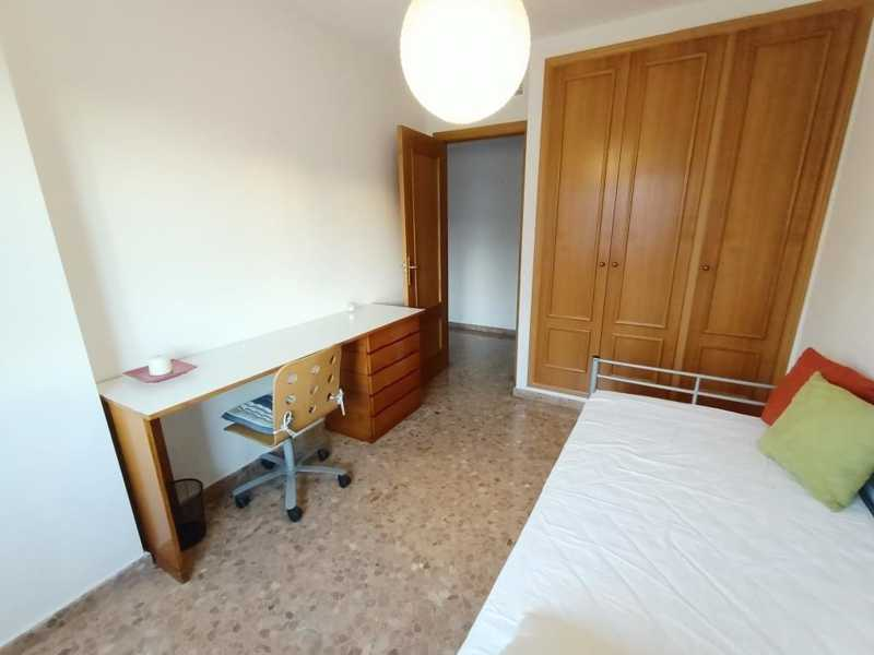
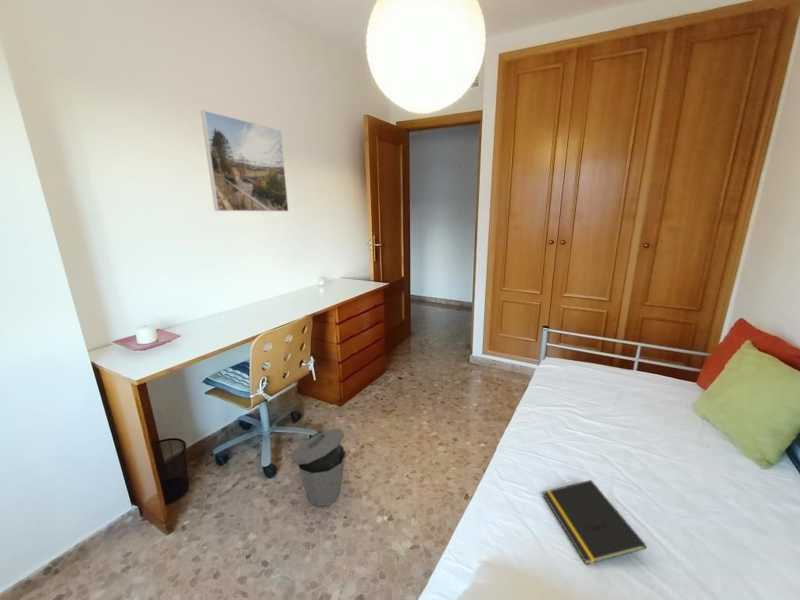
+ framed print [200,109,289,212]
+ trash can [290,427,347,508]
+ notepad [542,479,647,566]
